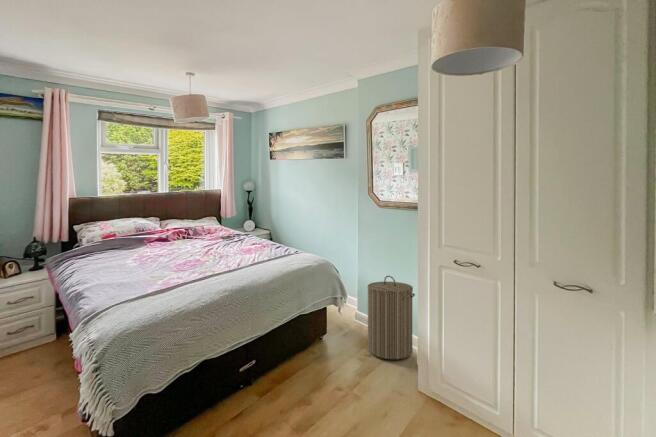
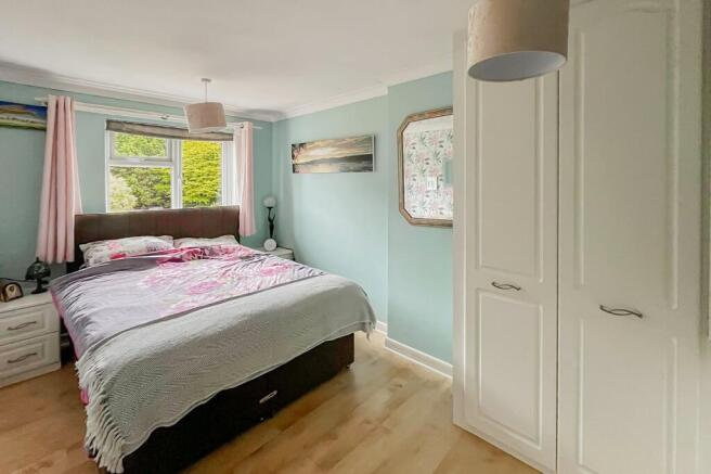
- laundry hamper [366,275,416,360]
